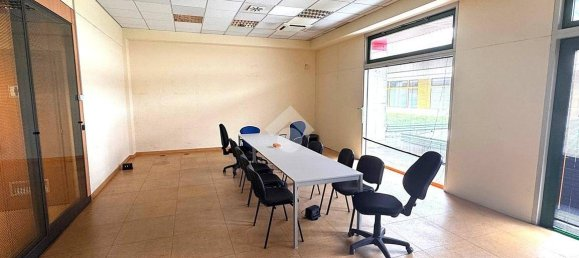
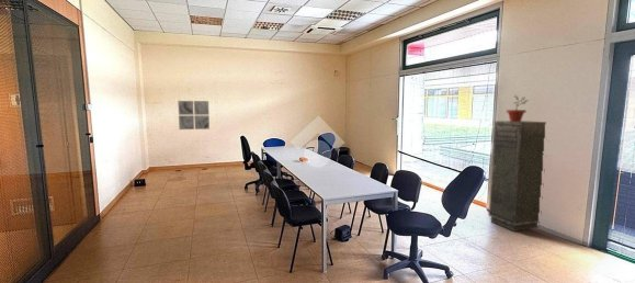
+ storage cabinet [488,120,547,233]
+ potted plant [506,94,529,122]
+ wall art [177,100,211,131]
